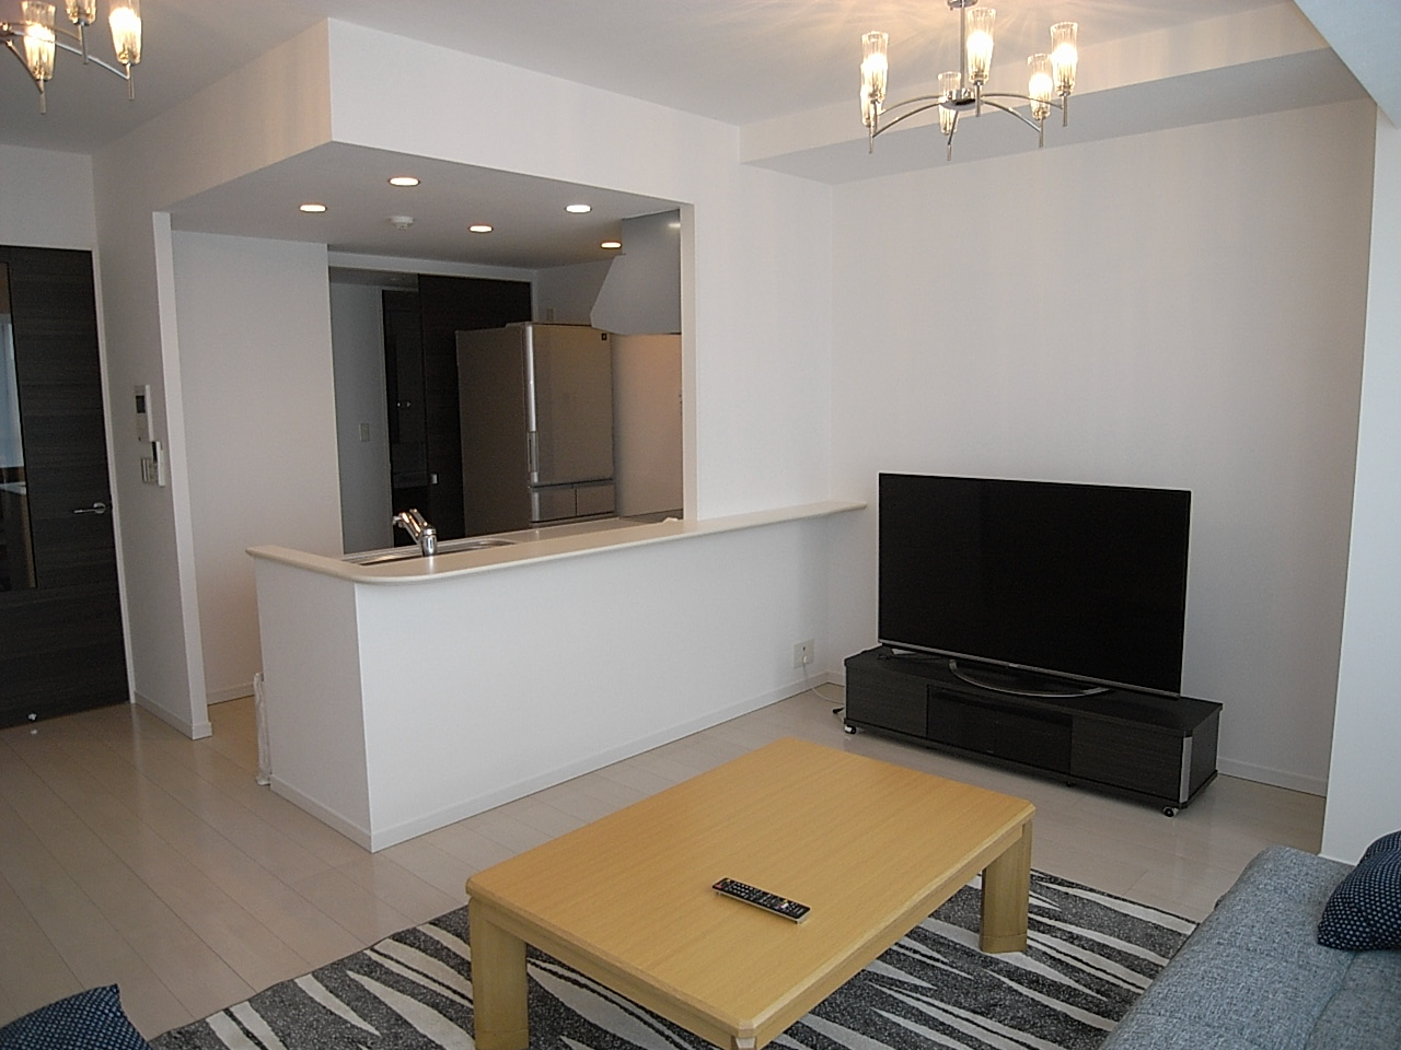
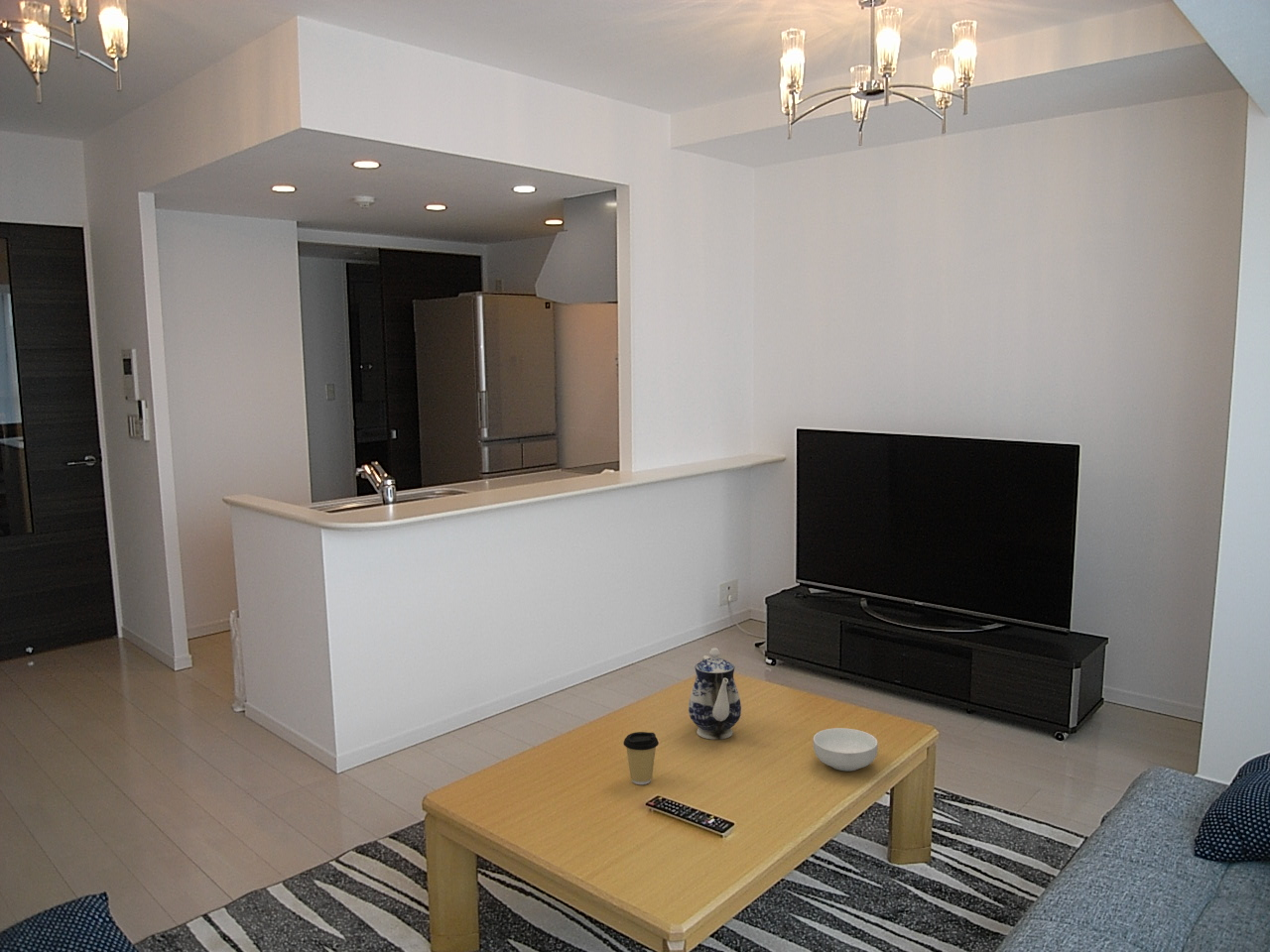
+ cereal bowl [813,727,879,773]
+ teapot [688,647,742,741]
+ coffee cup [622,731,660,785]
